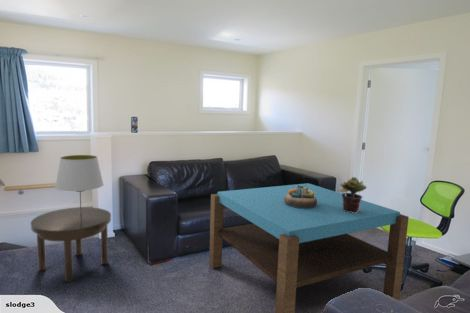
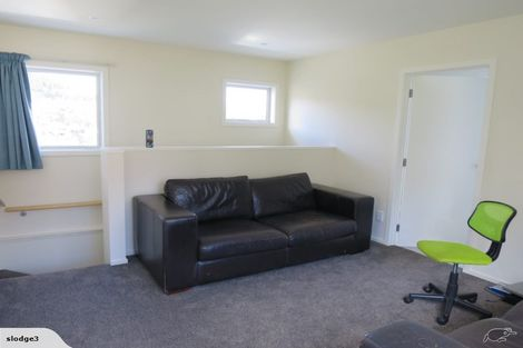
- table lamp [54,154,105,214]
- coffee table [208,182,410,313]
- decorative bowl [284,185,317,209]
- potted plant [338,176,368,213]
- side table [30,206,112,283]
